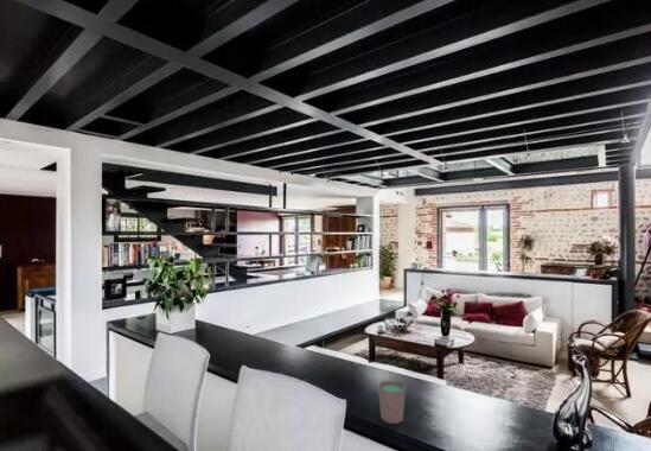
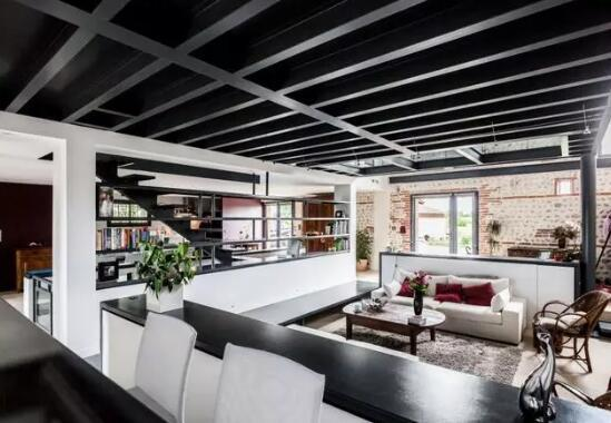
- cup [377,380,407,425]
